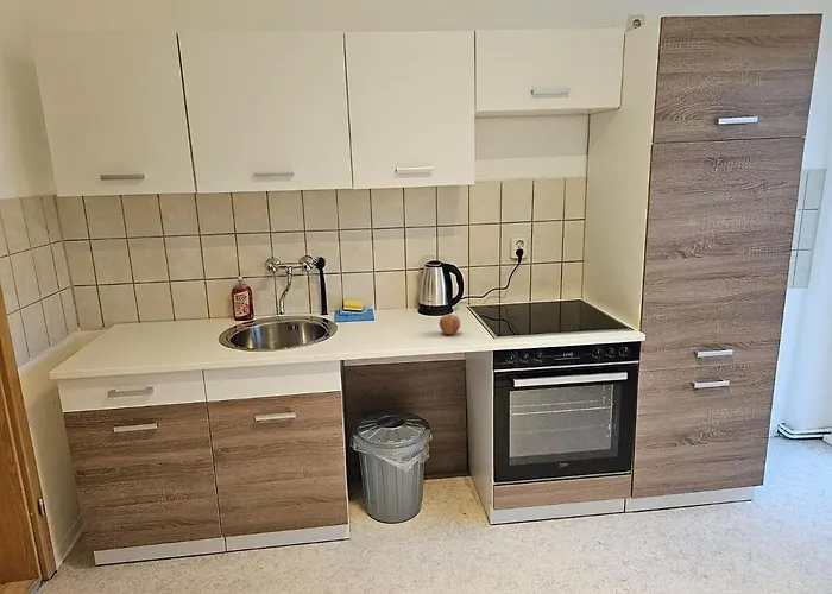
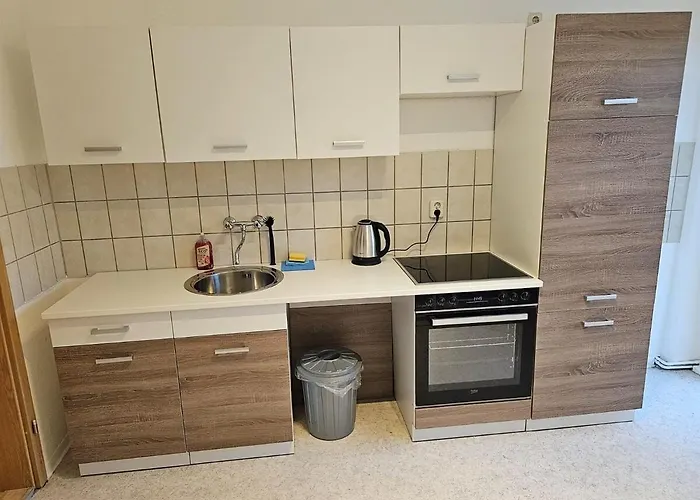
- fruit [439,312,461,336]
